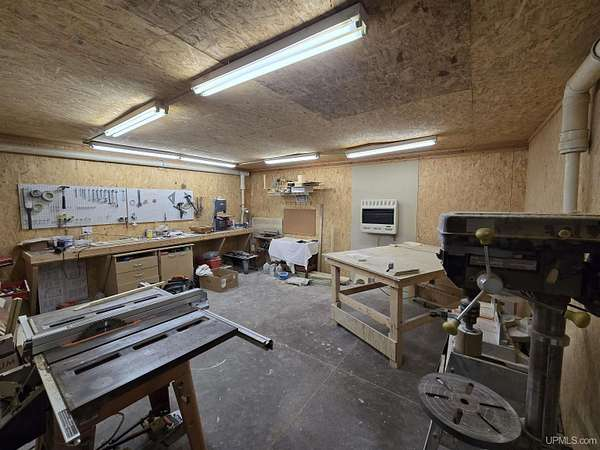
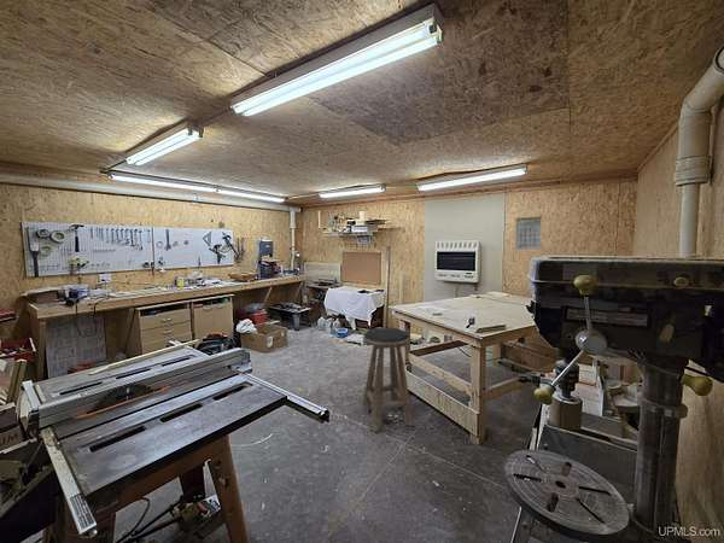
+ calendar [514,216,543,251]
+ stool [361,327,415,433]
